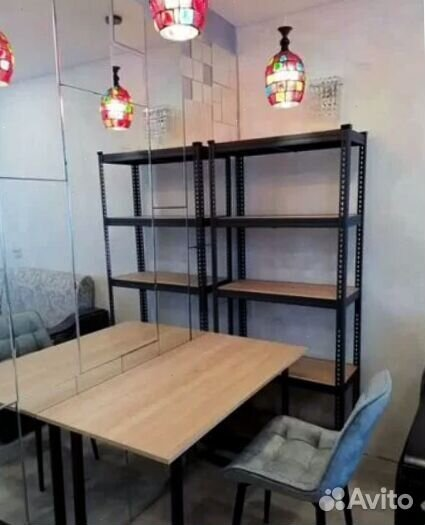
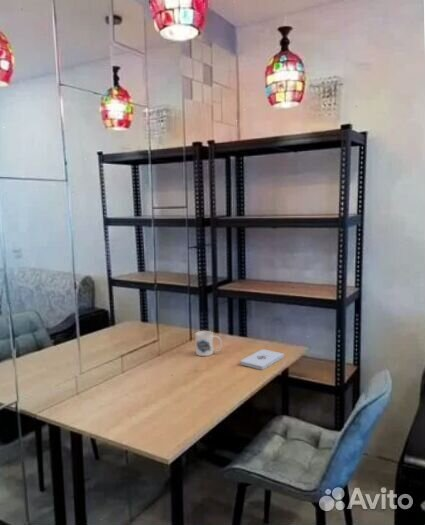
+ notepad [240,348,285,371]
+ mug [195,330,223,357]
